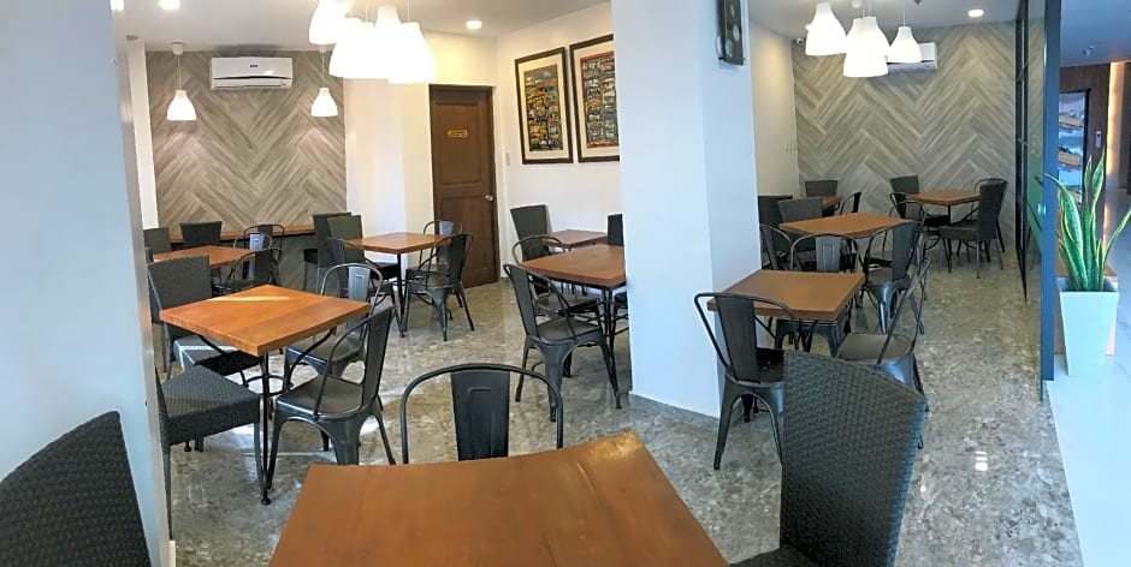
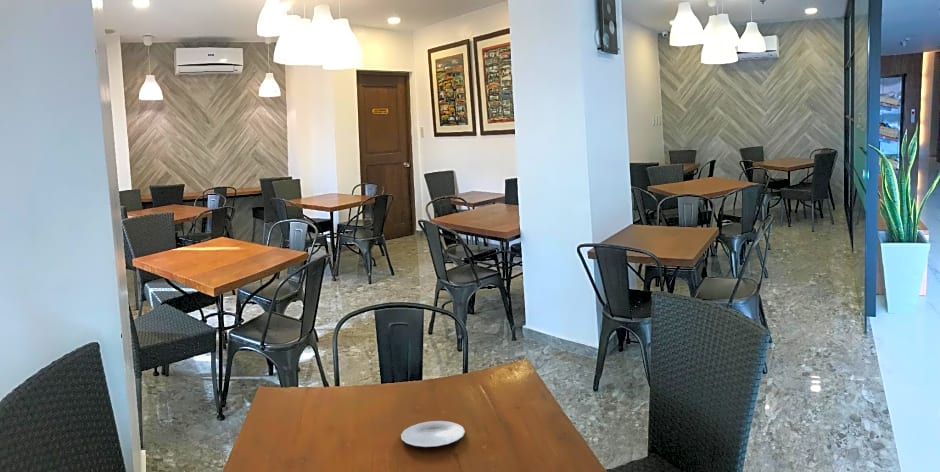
+ plate [400,420,466,448]
